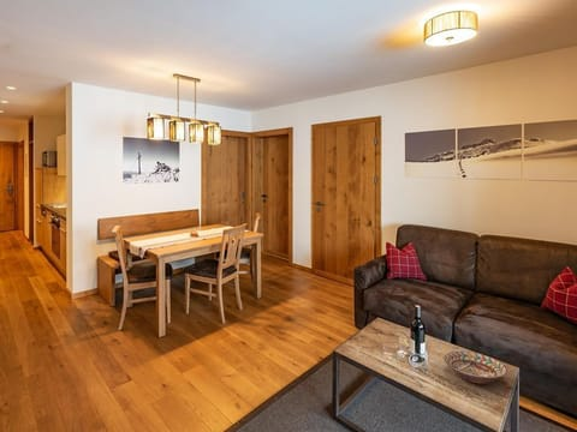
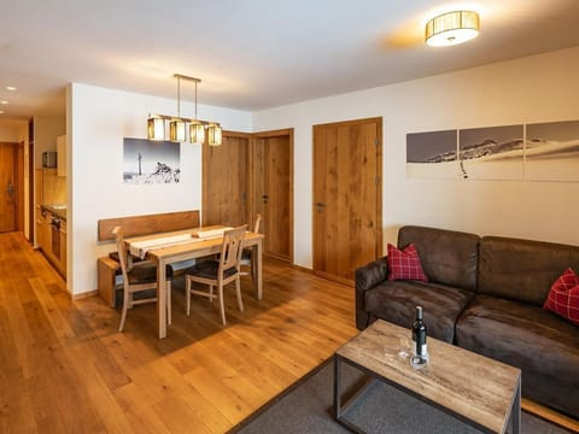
- decorative bowl [444,350,508,385]
